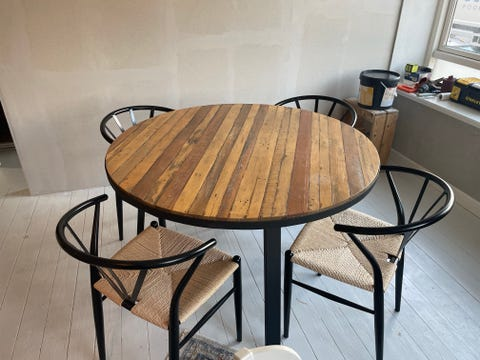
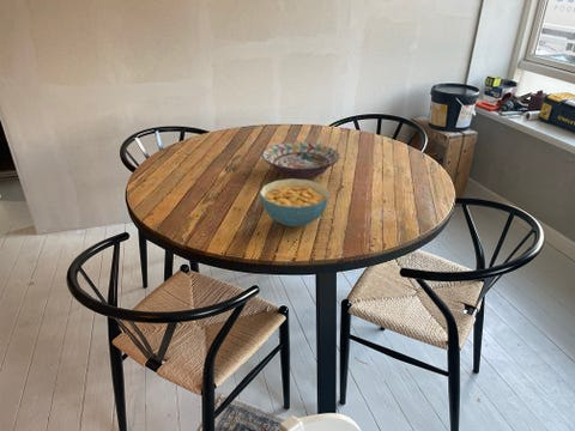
+ decorative bowl [261,141,340,180]
+ cereal bowl [259,178,331,229]
